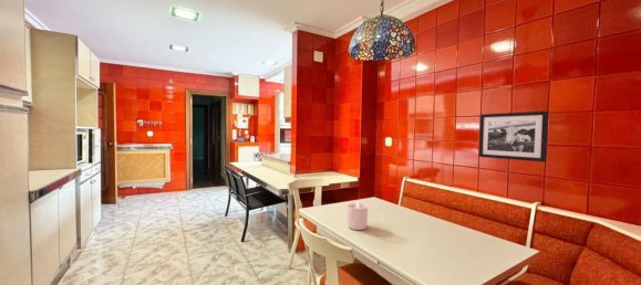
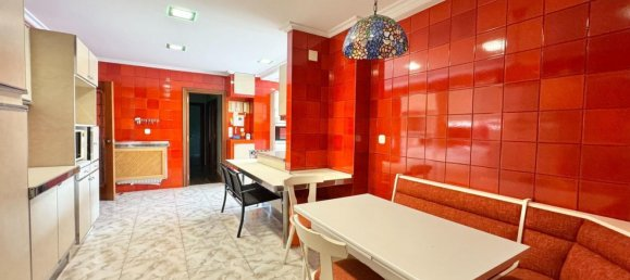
- picture frame [478,110,549,163]
- candle [347,201,369,231]
